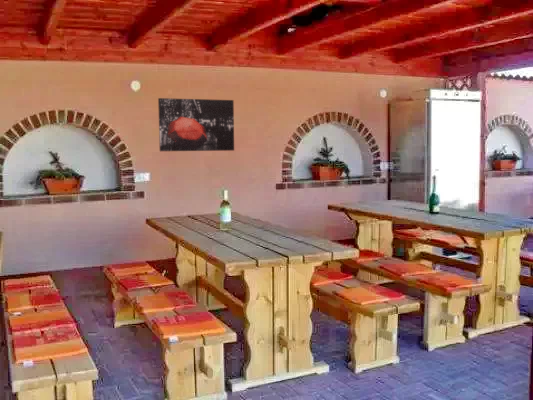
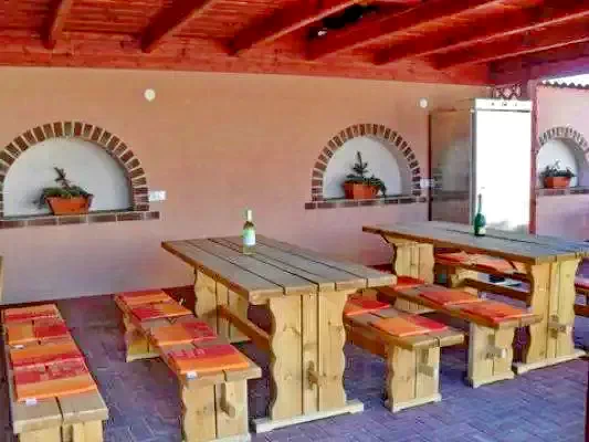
- wall art [157,97,235,152]
